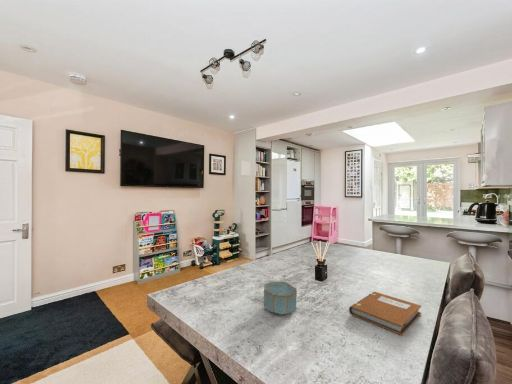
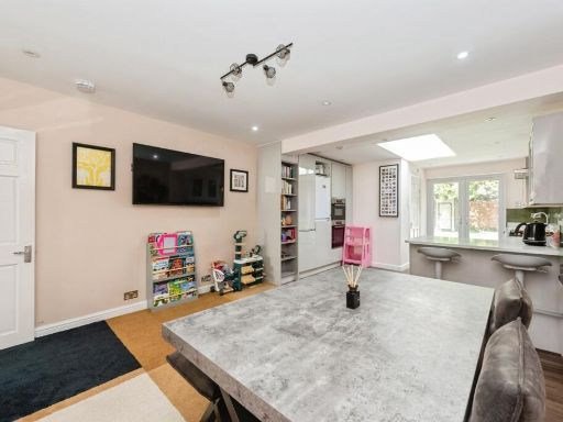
- notebook [348,291,422,336]
- bowl [263,281,298,316]
